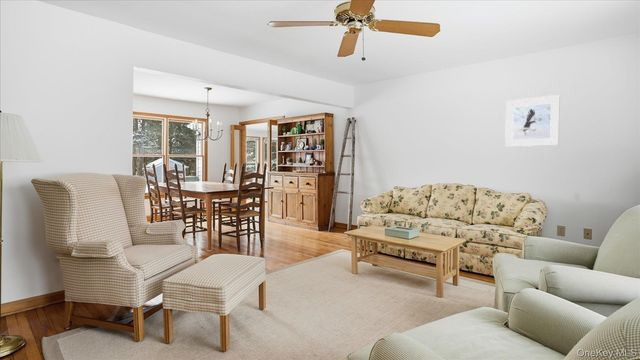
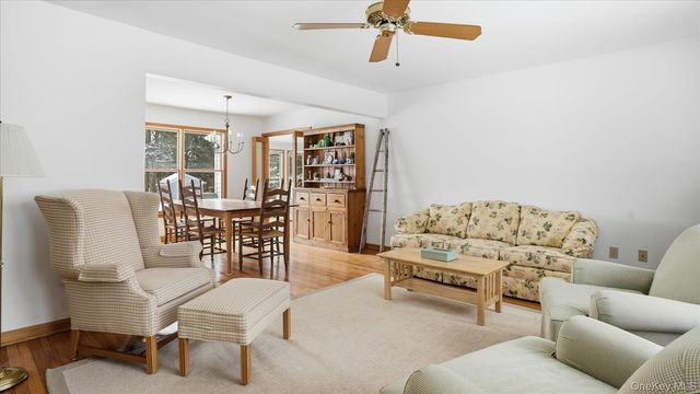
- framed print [504,94,561,148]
